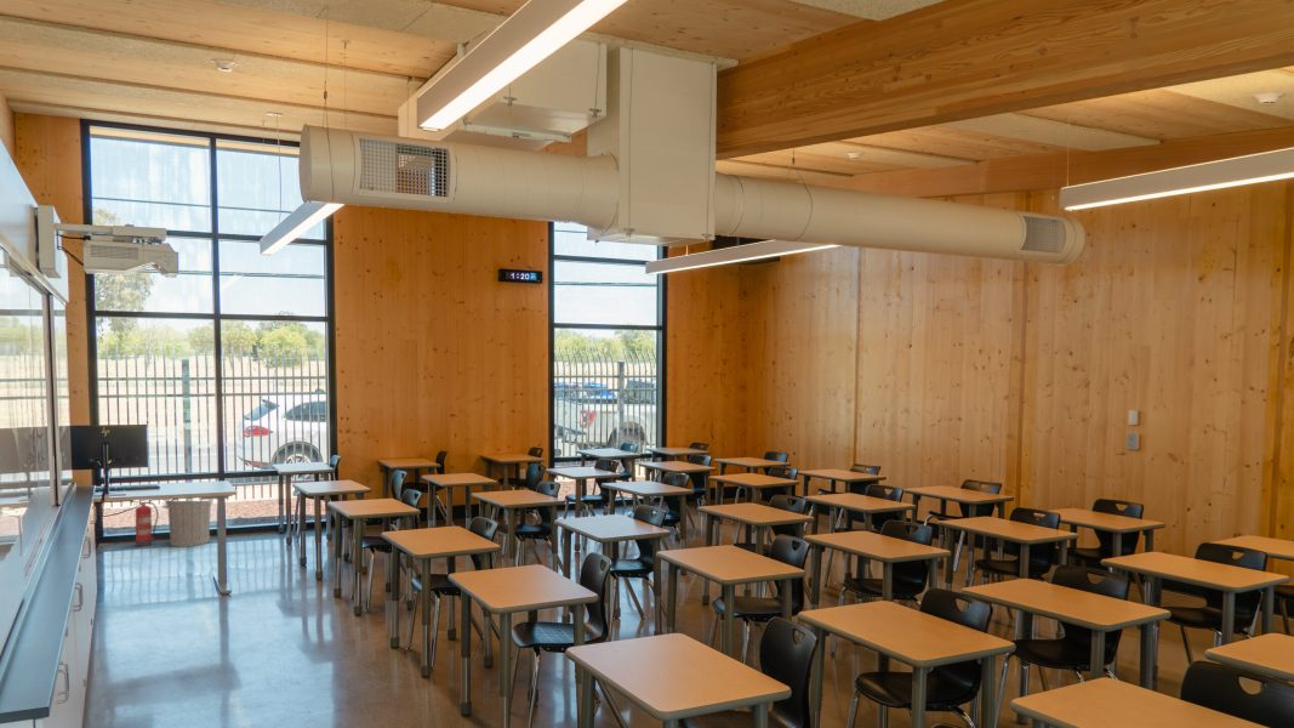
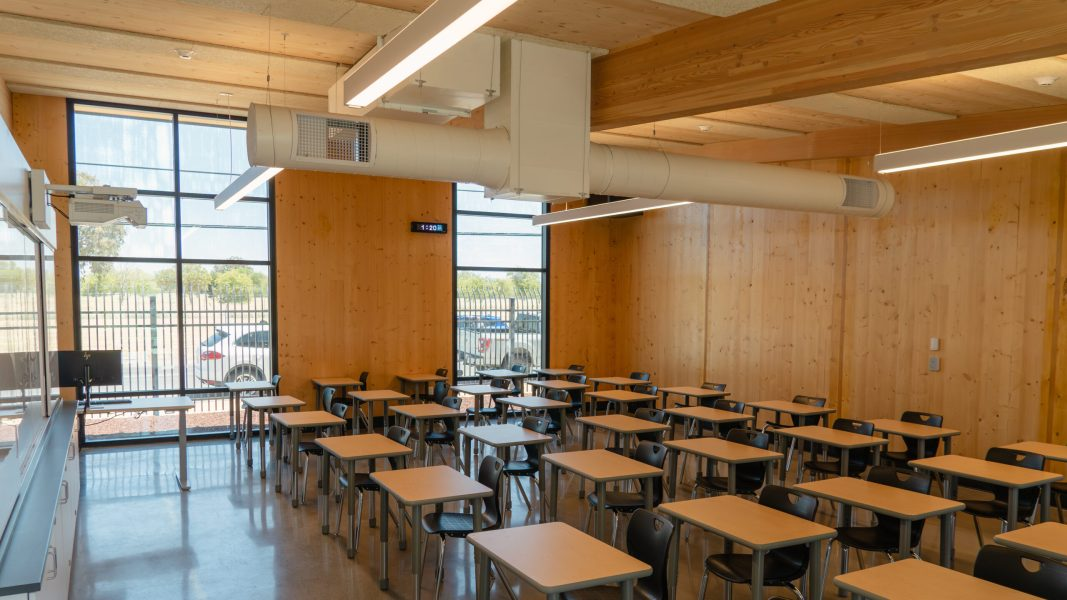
- fire extinguisher [133,501,160,547]
- trash can [165,499,213,548]
